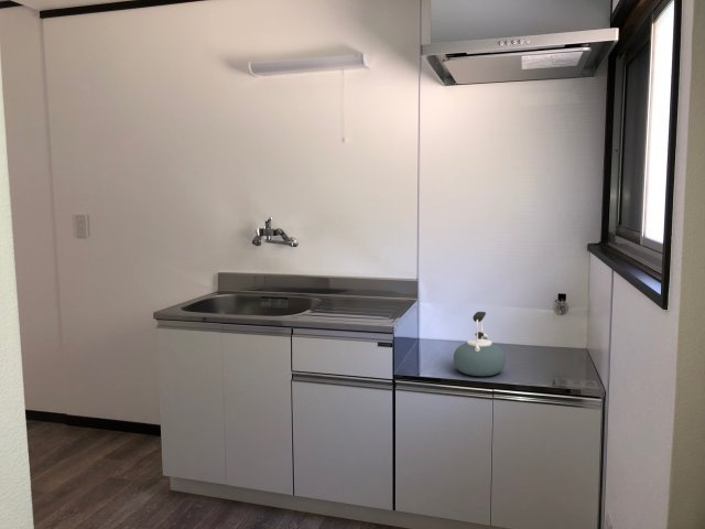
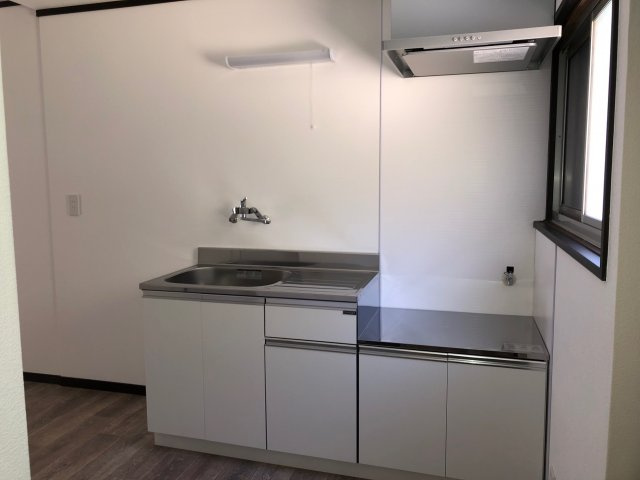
- kettle [453,311,507,377]
